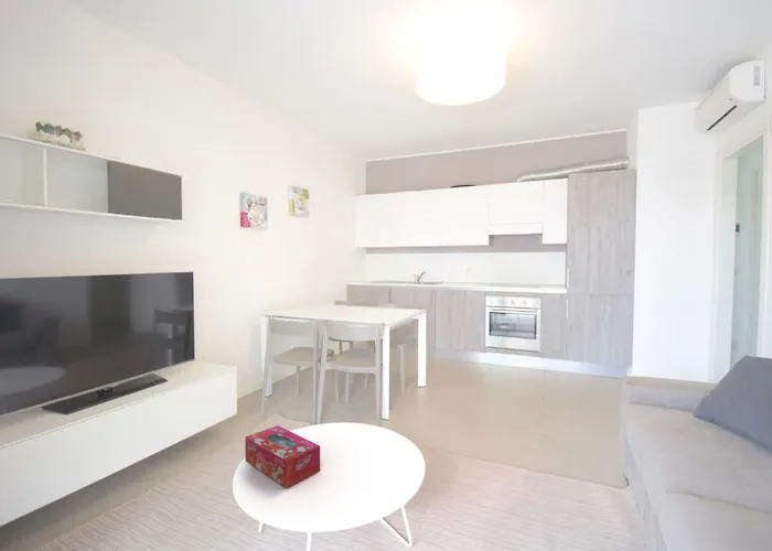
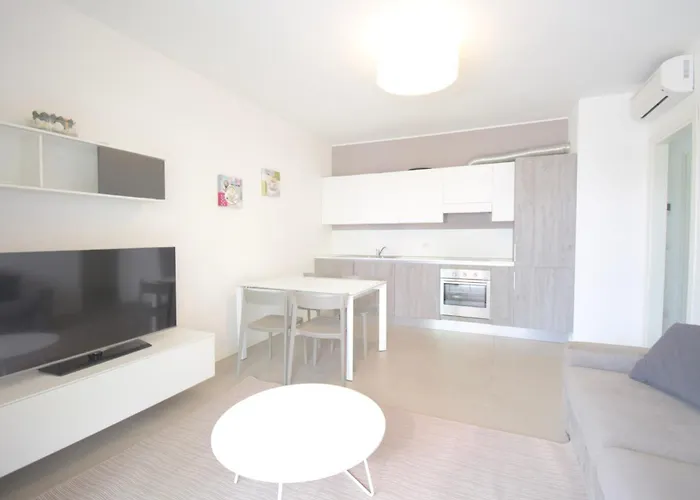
- tissue box [244,424,321,489]
